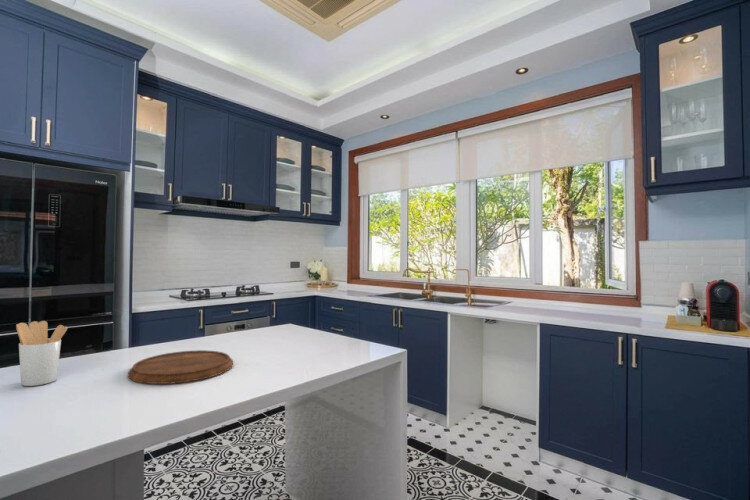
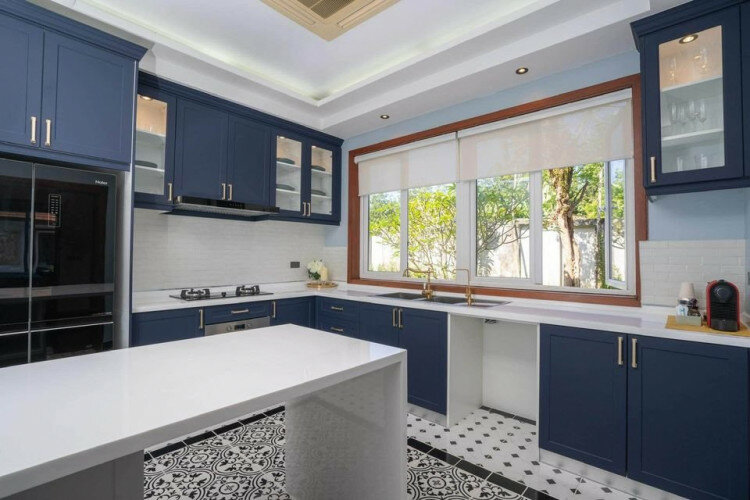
- utensil holder [15,320,68,387]
- cutting board [127,349,234,385]
